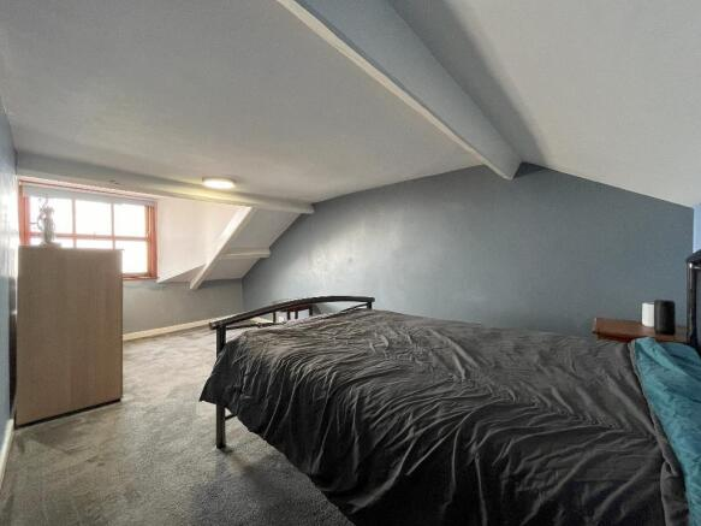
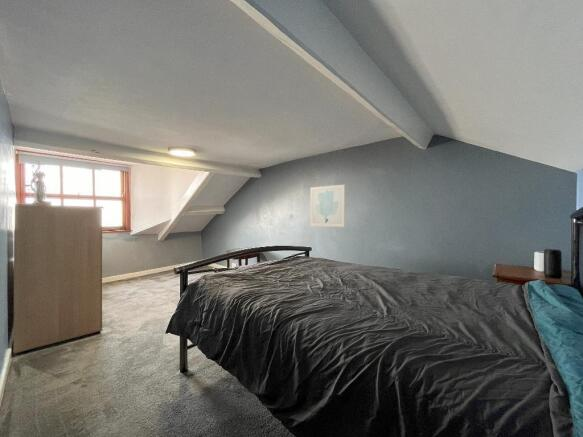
+ wall art [309,184,346,228]
